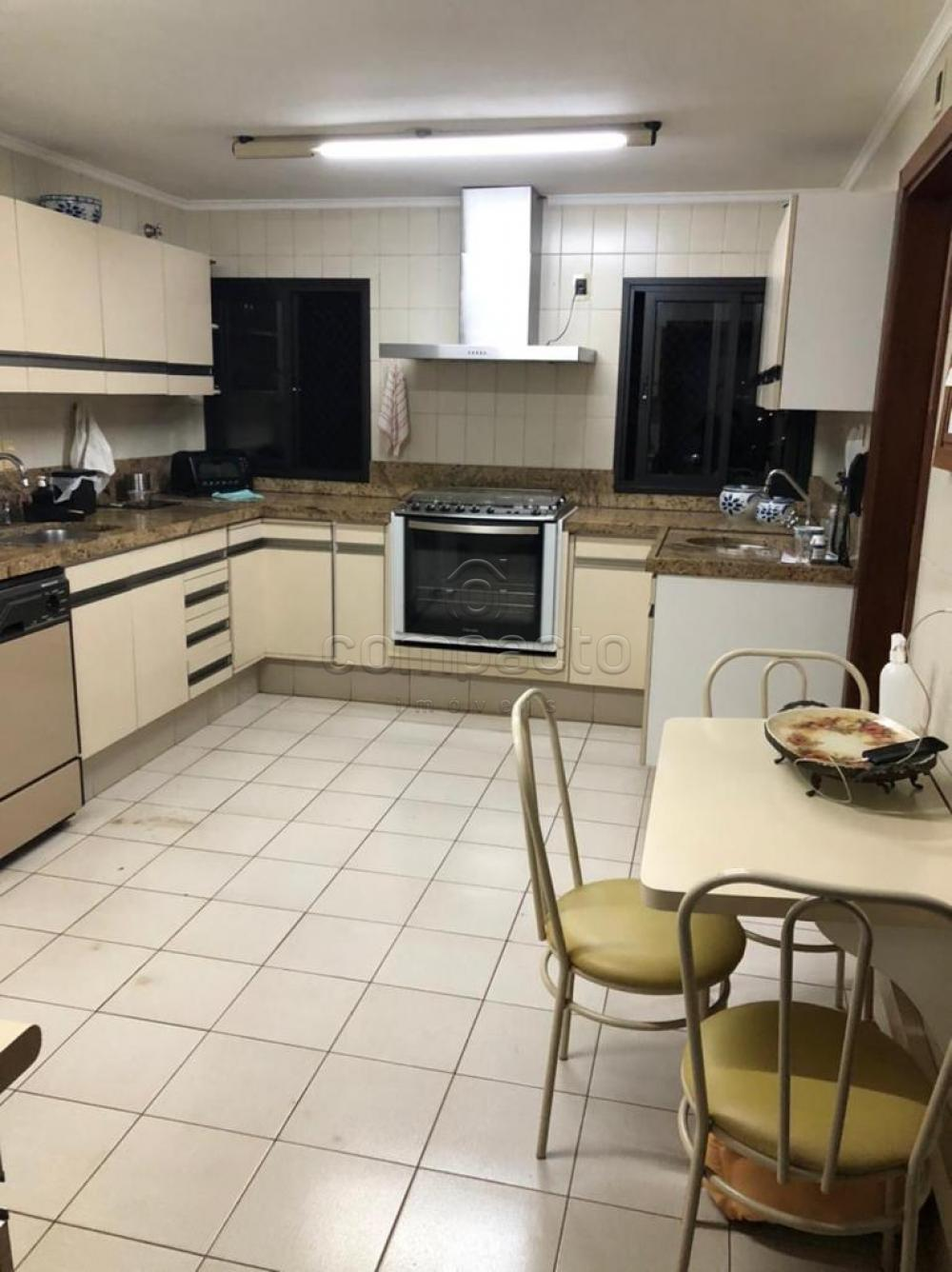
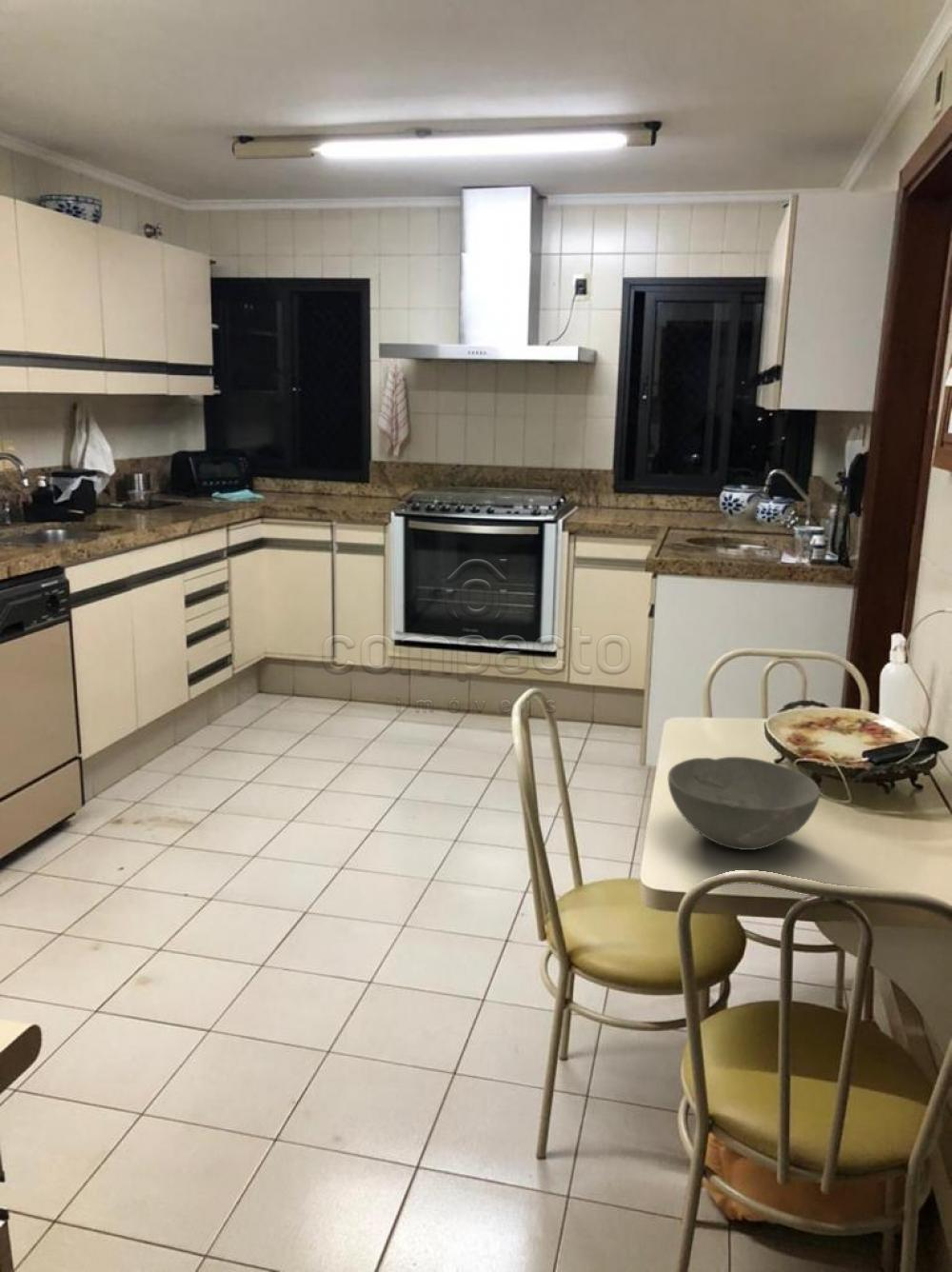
+ bowl [667,756,821,851]
